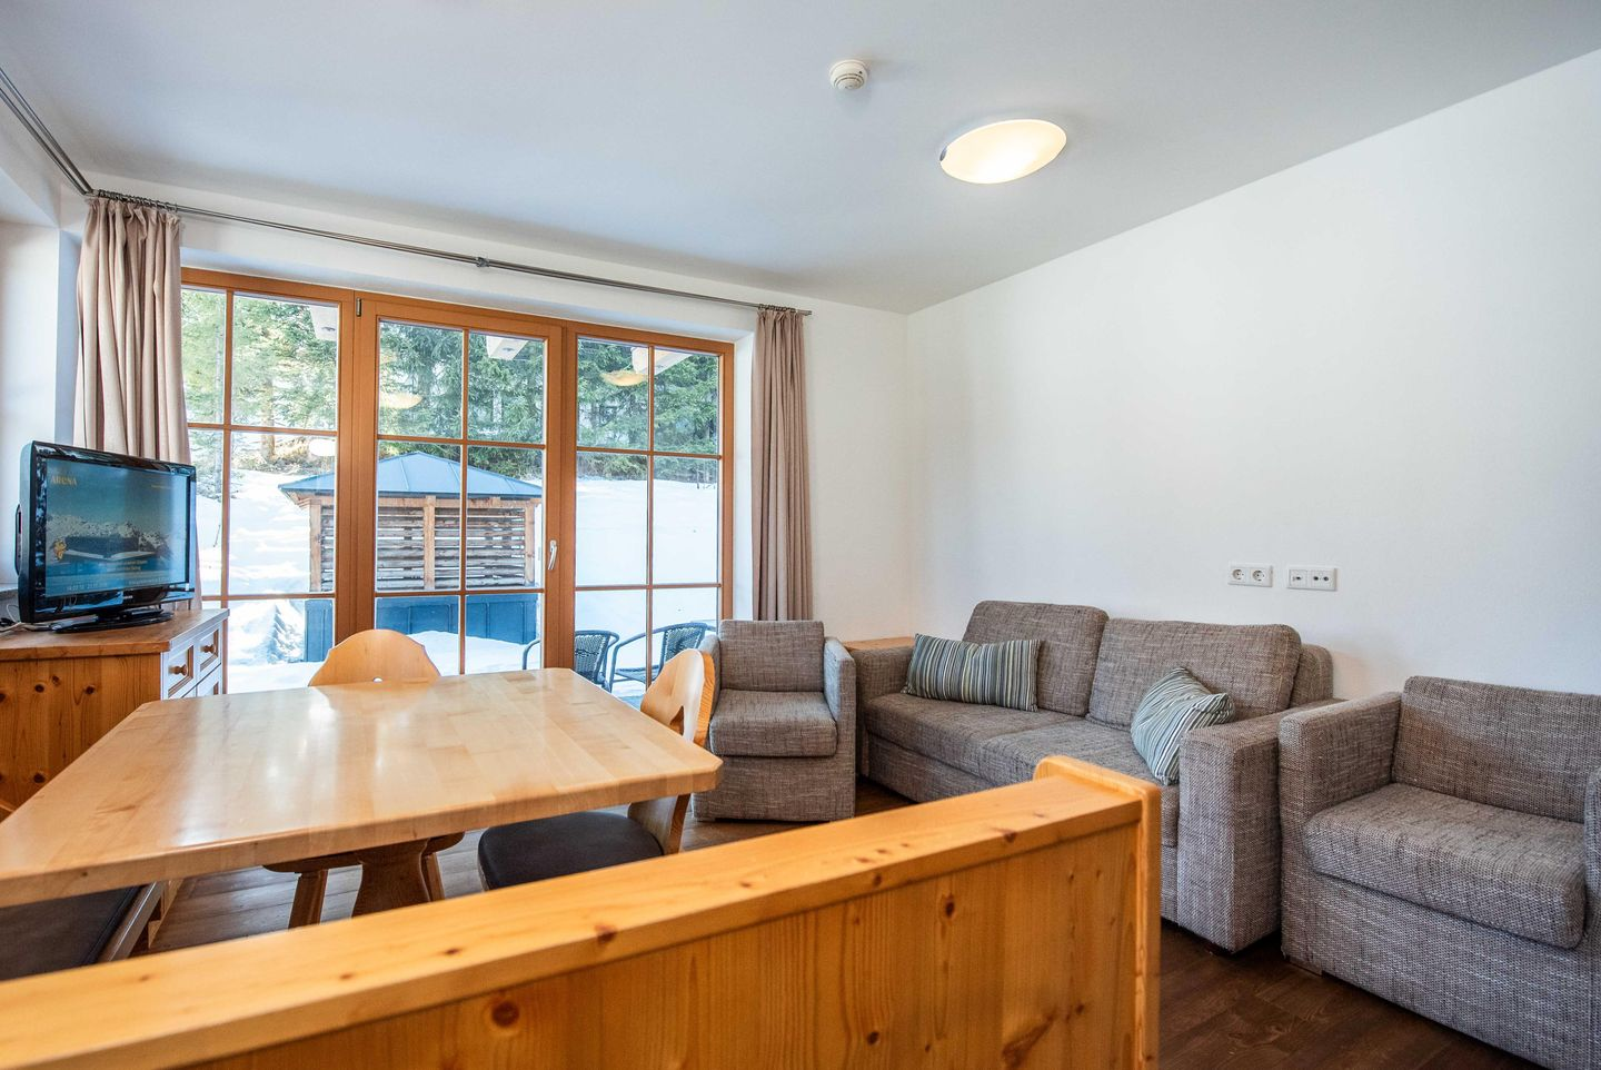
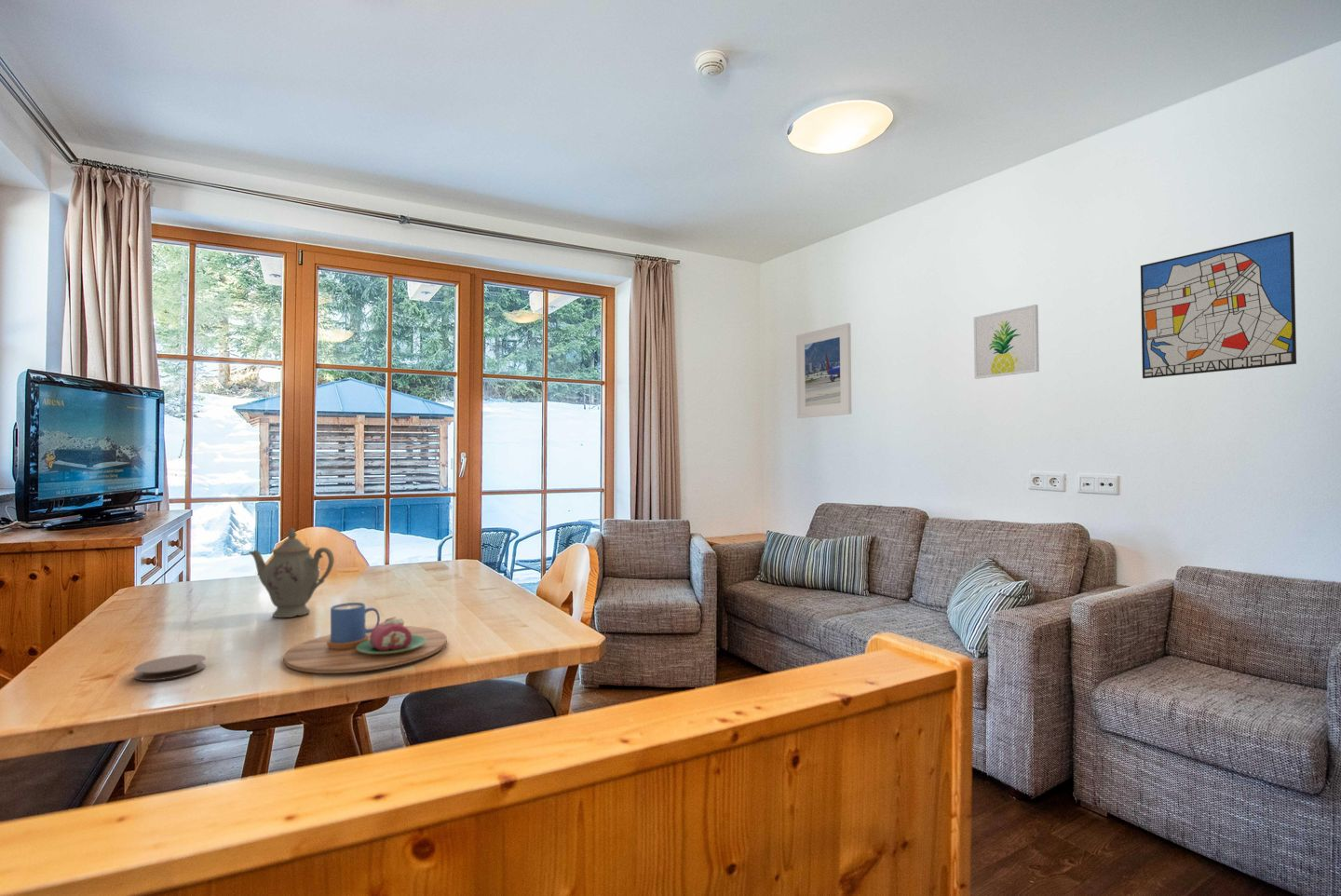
+ mug [283,602,448,674]
+ chinaware [248,527,335,618]
+ wall art [1140,231,1297,379]
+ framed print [795,322,852,419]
+ coaster [133,654,207,682]
+ wall art [973,304,1040,380]
